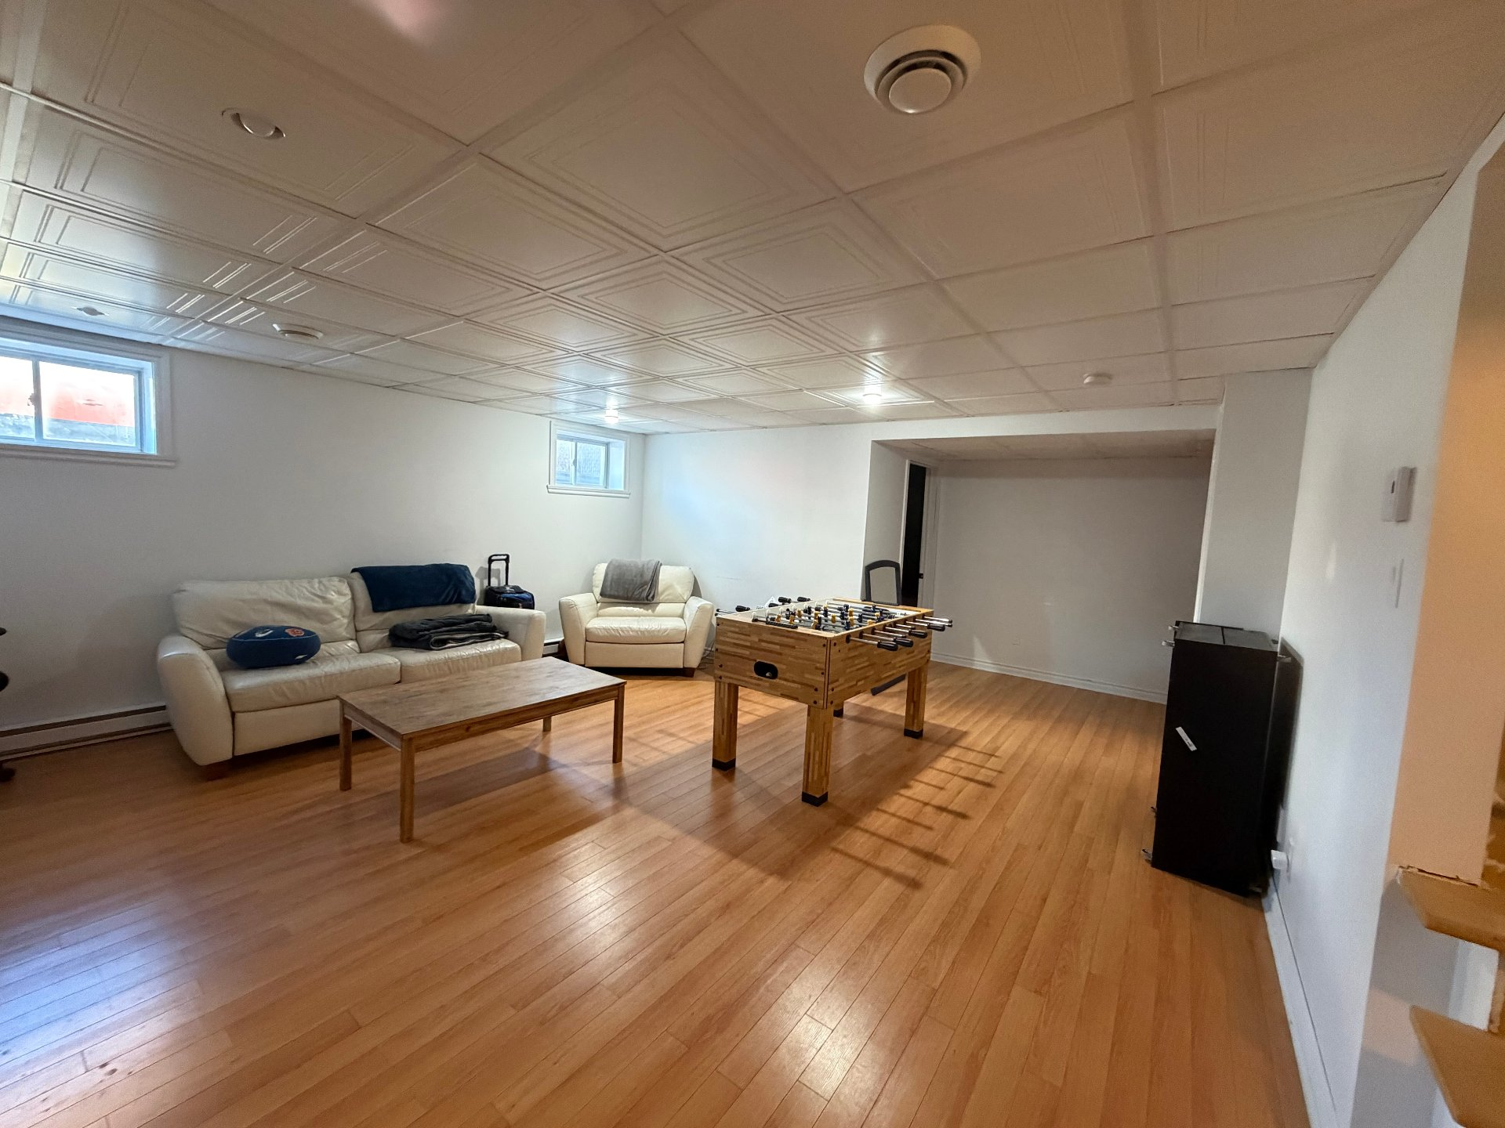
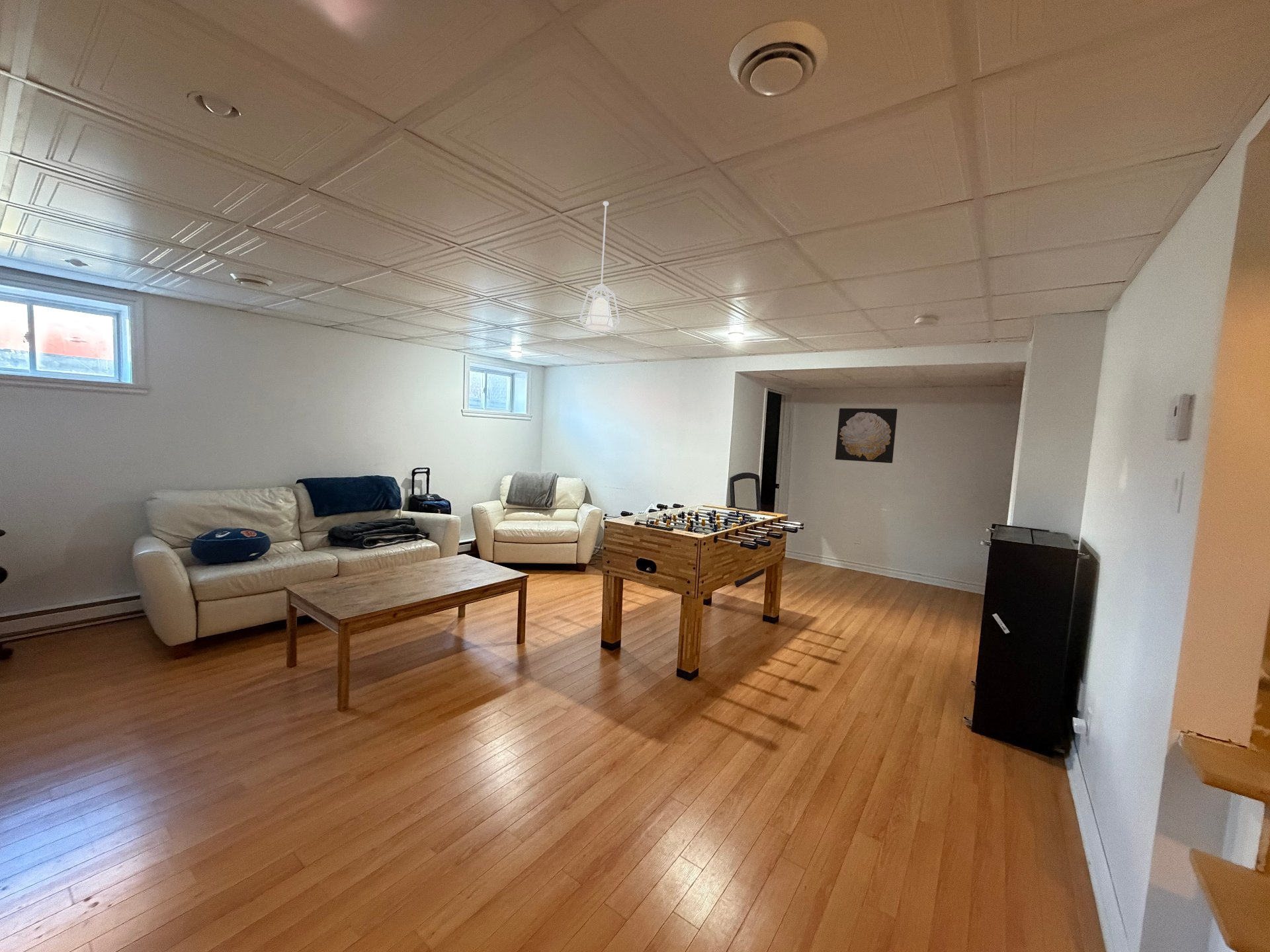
+ wall art [835,408,898,463]
+ pendant lamp [579,200,620,333]
